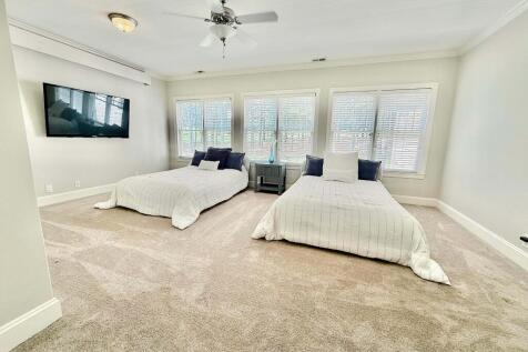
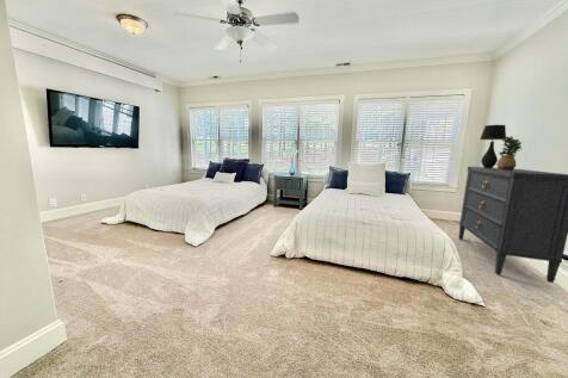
+ table lamp [479,124,507,168]
+ dresser [458,166,568,284]
+ potted plant [495,135,523,172]
